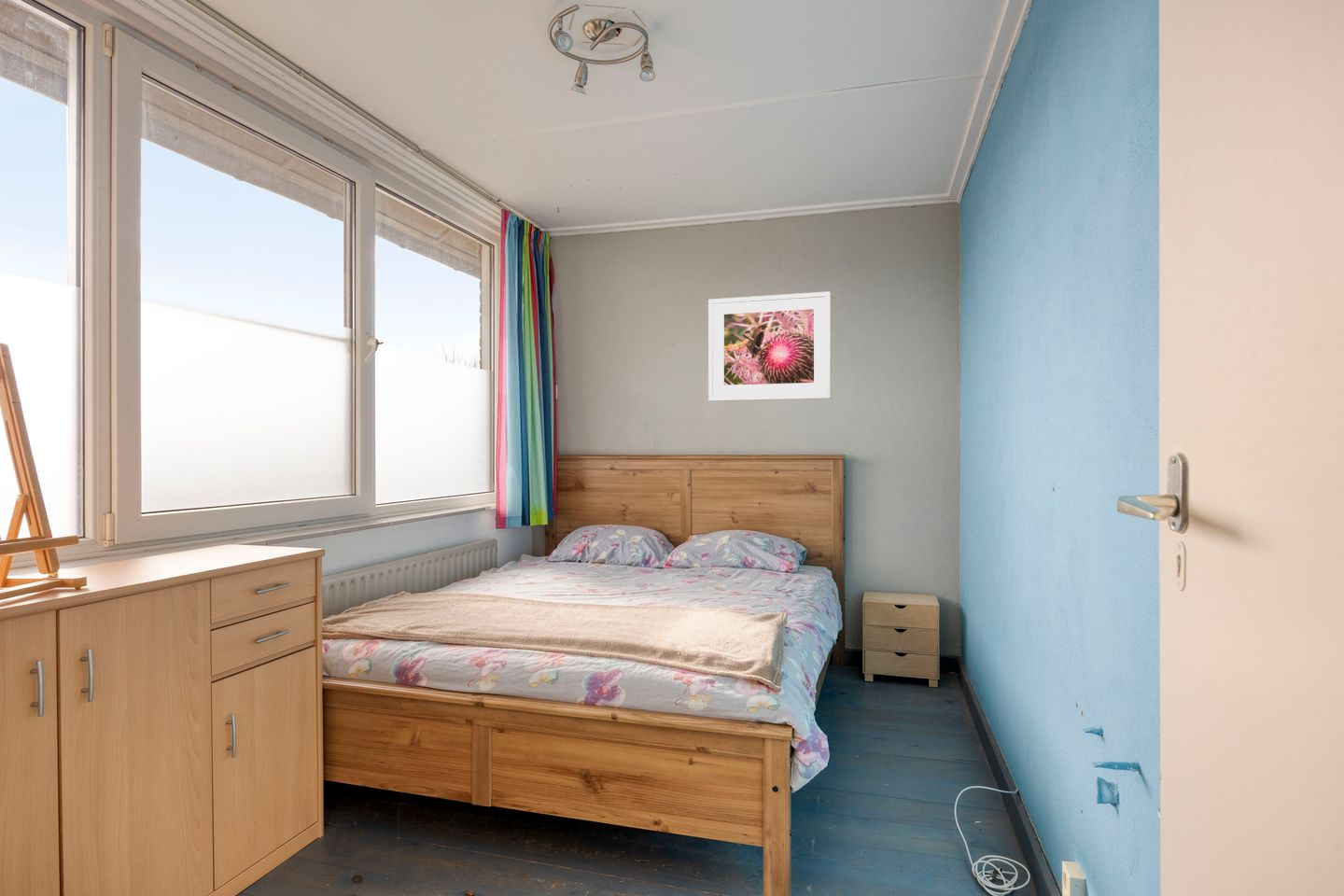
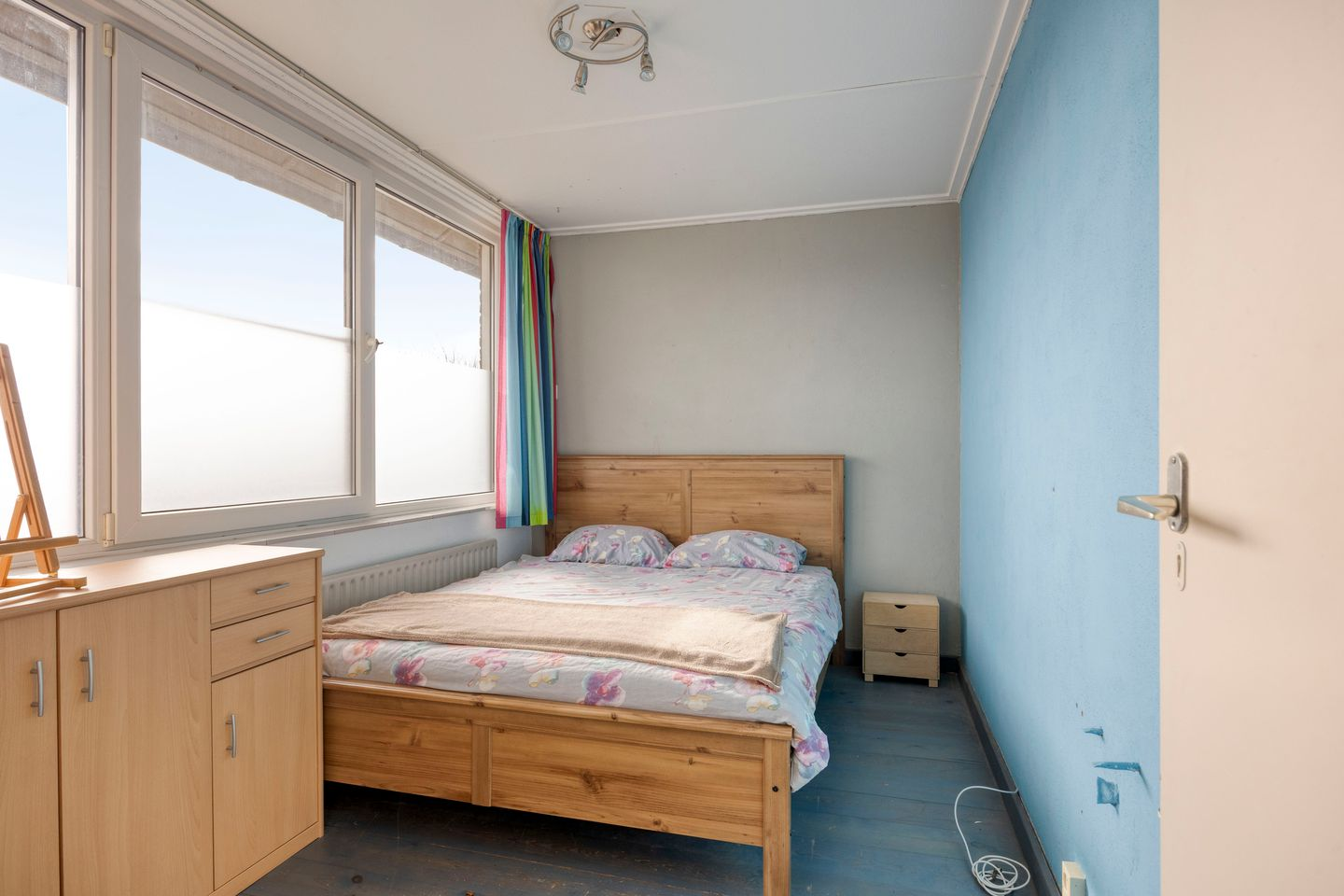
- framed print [707,290,832,402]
